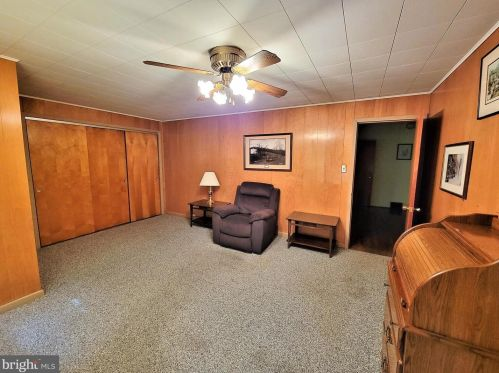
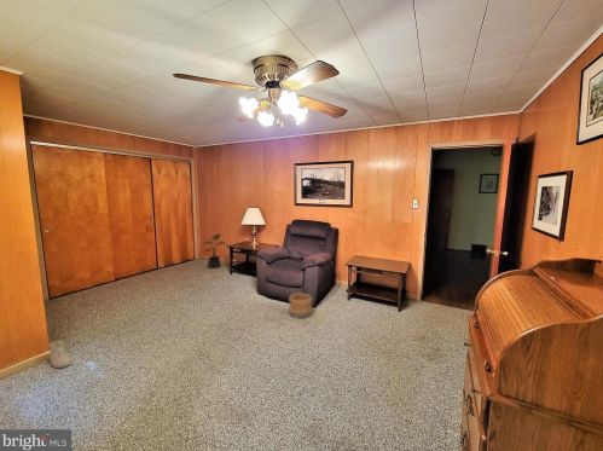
+ basket [288,291,314,319]
+ potted plant [203,232,227,268]
+ sneaker [48,340,73,369]
